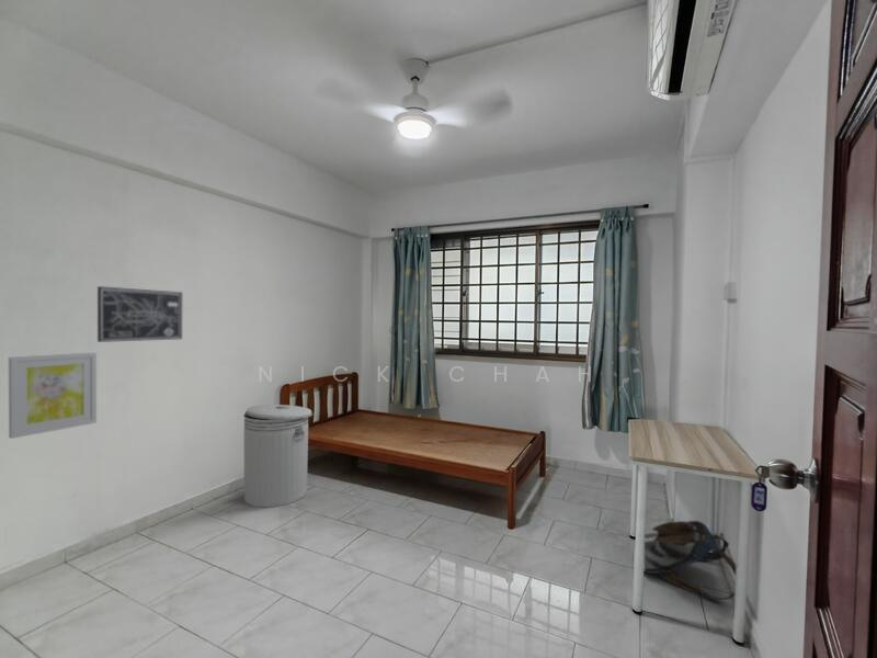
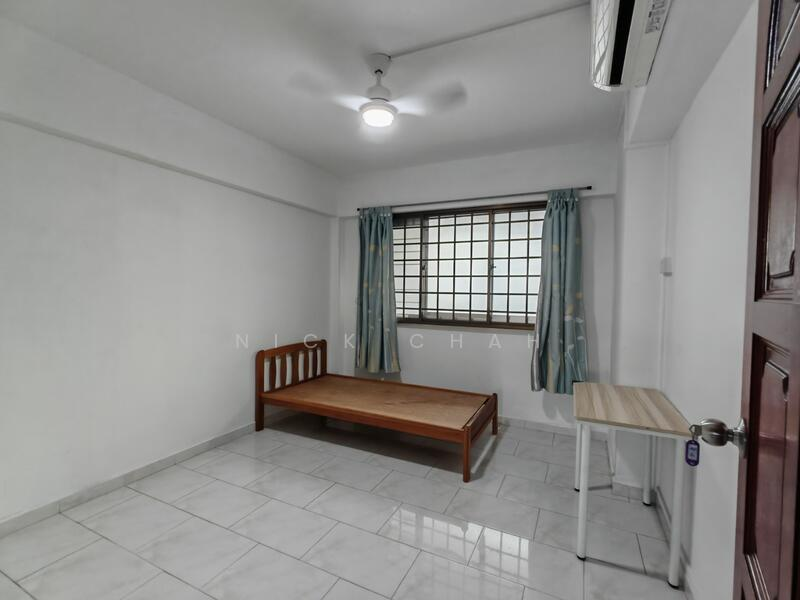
- can [242,404,314,508]
- backpack [643,520,737,601]
- wall art [96,285,183,343]
- wall art [8,352,98,440]
